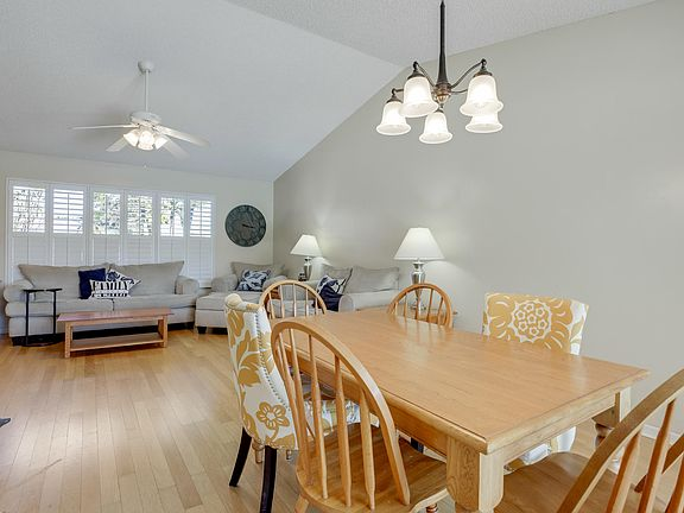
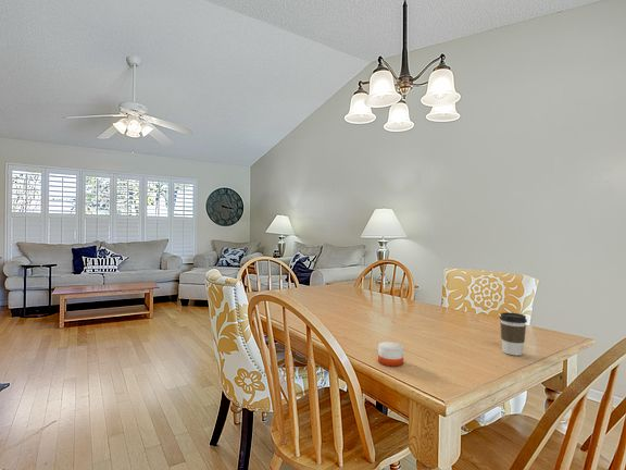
+ candle [377,341,404,367]
+ coffee cup [499,311,528,357]
